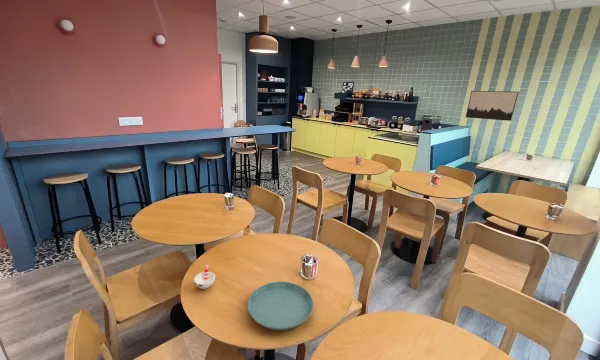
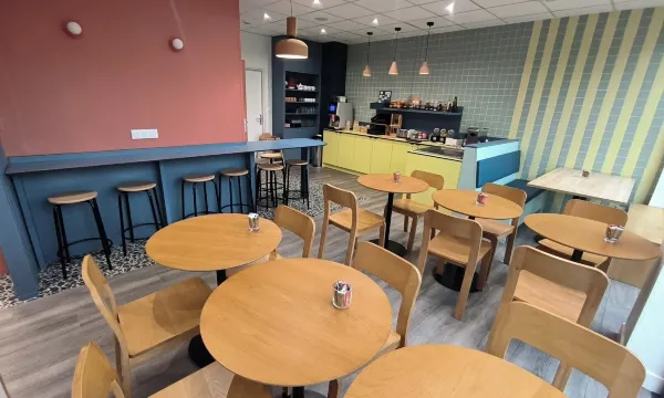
- cup [193,264,216,290]
- saucer [247,281,314,331]
- wall art [465,90,520,122]
